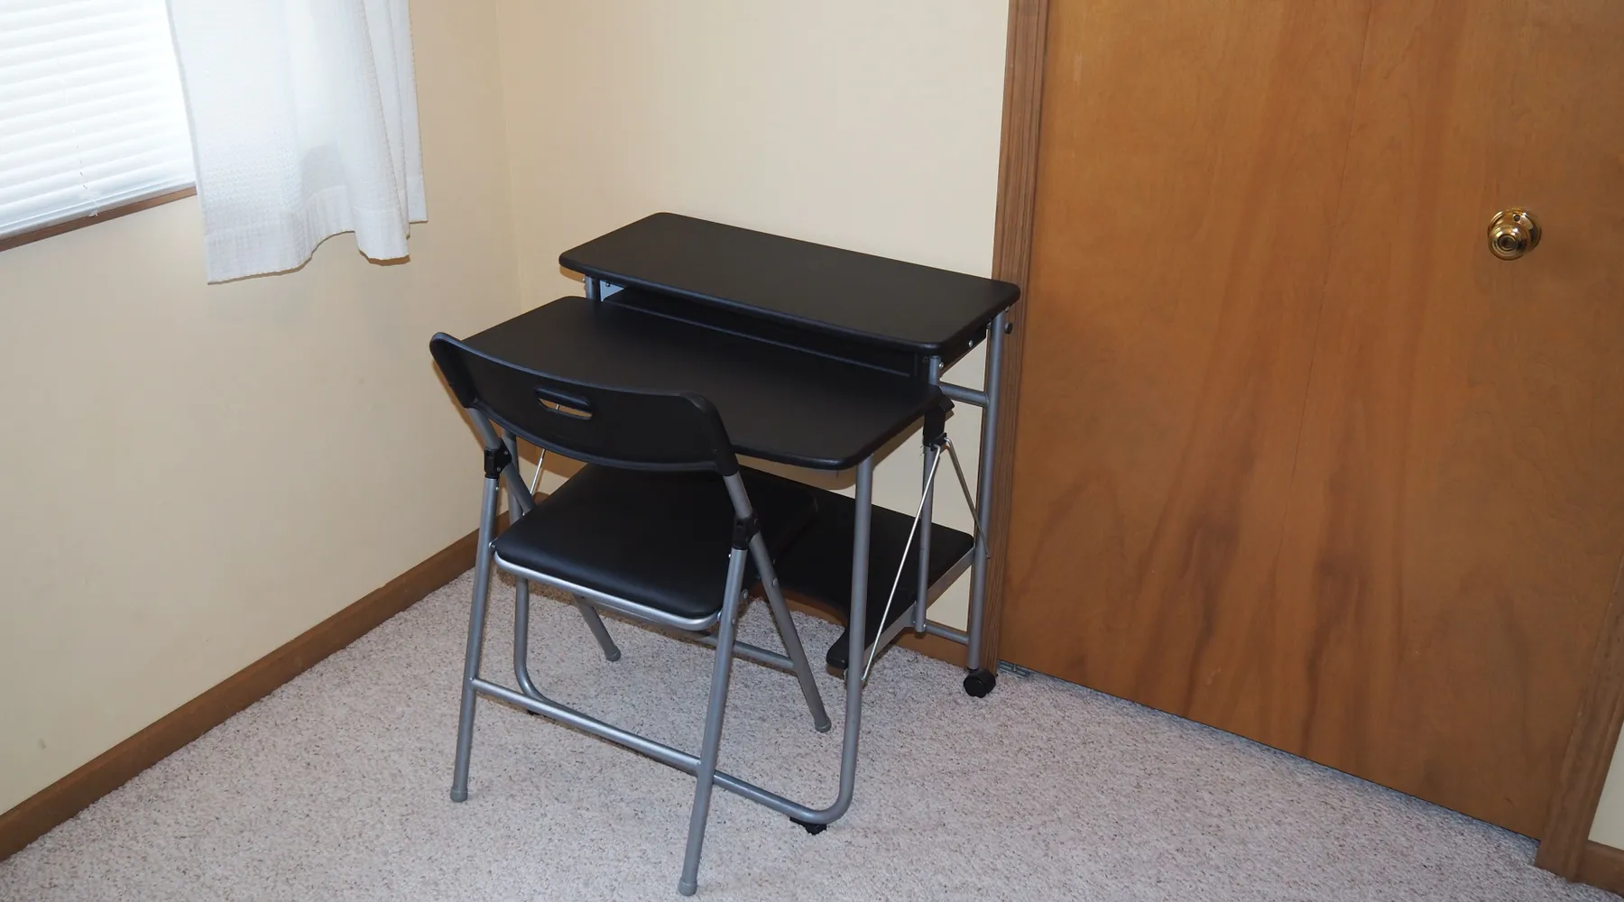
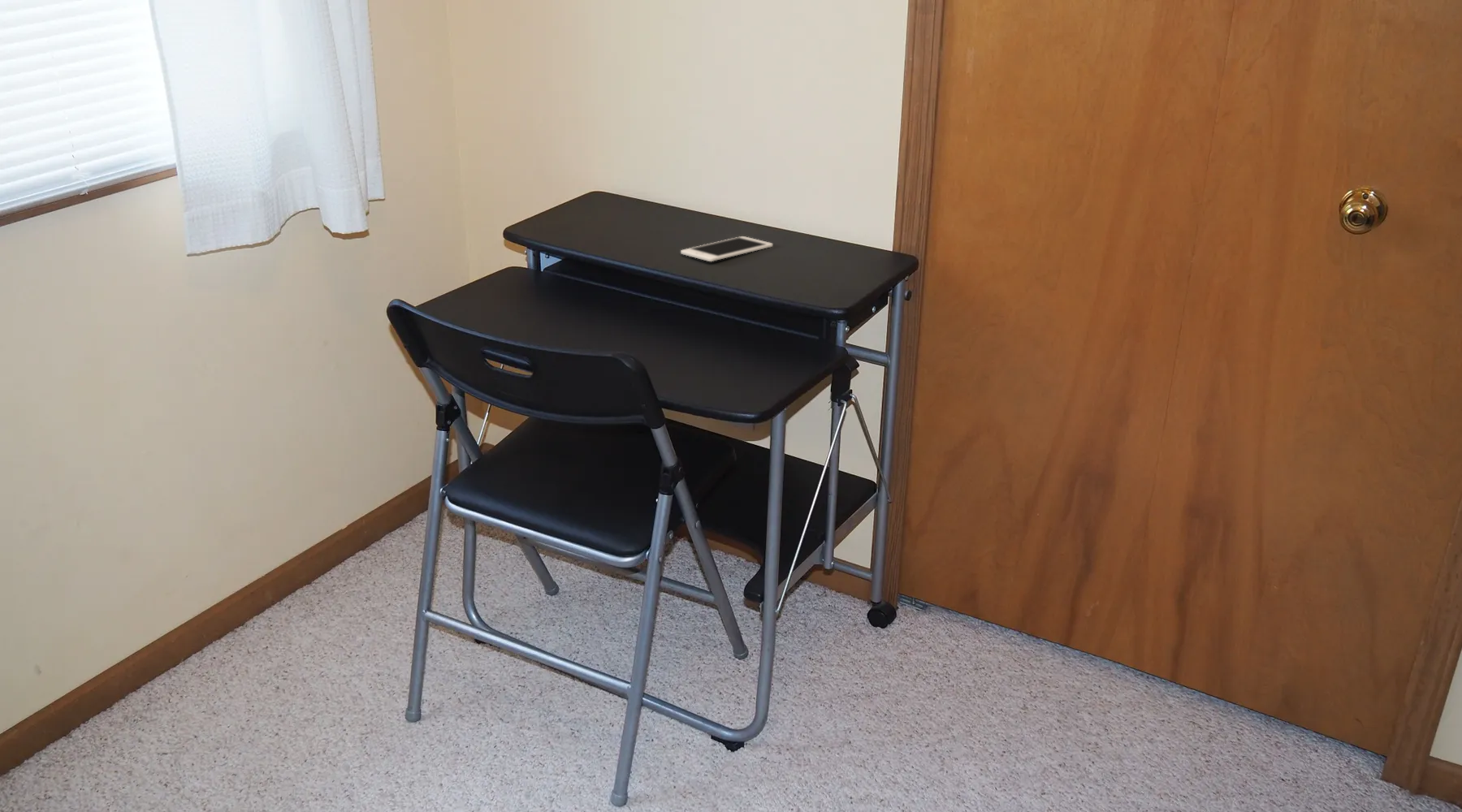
+ cell phone [680,235,773,262]
